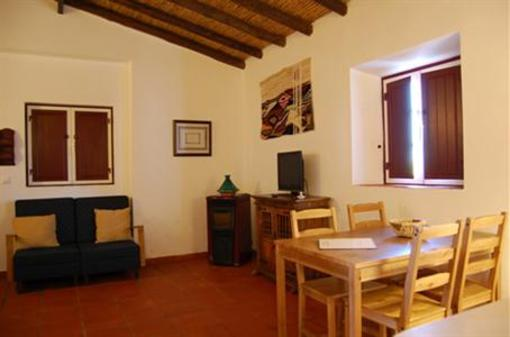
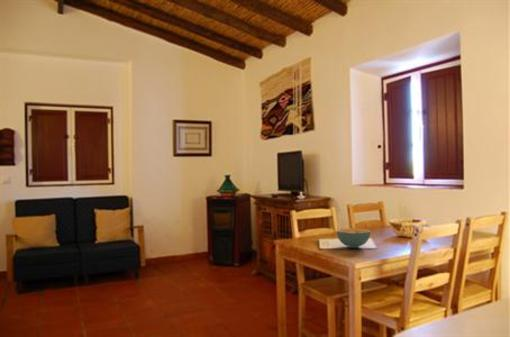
+ cereal bowl [336,227,371,249]
